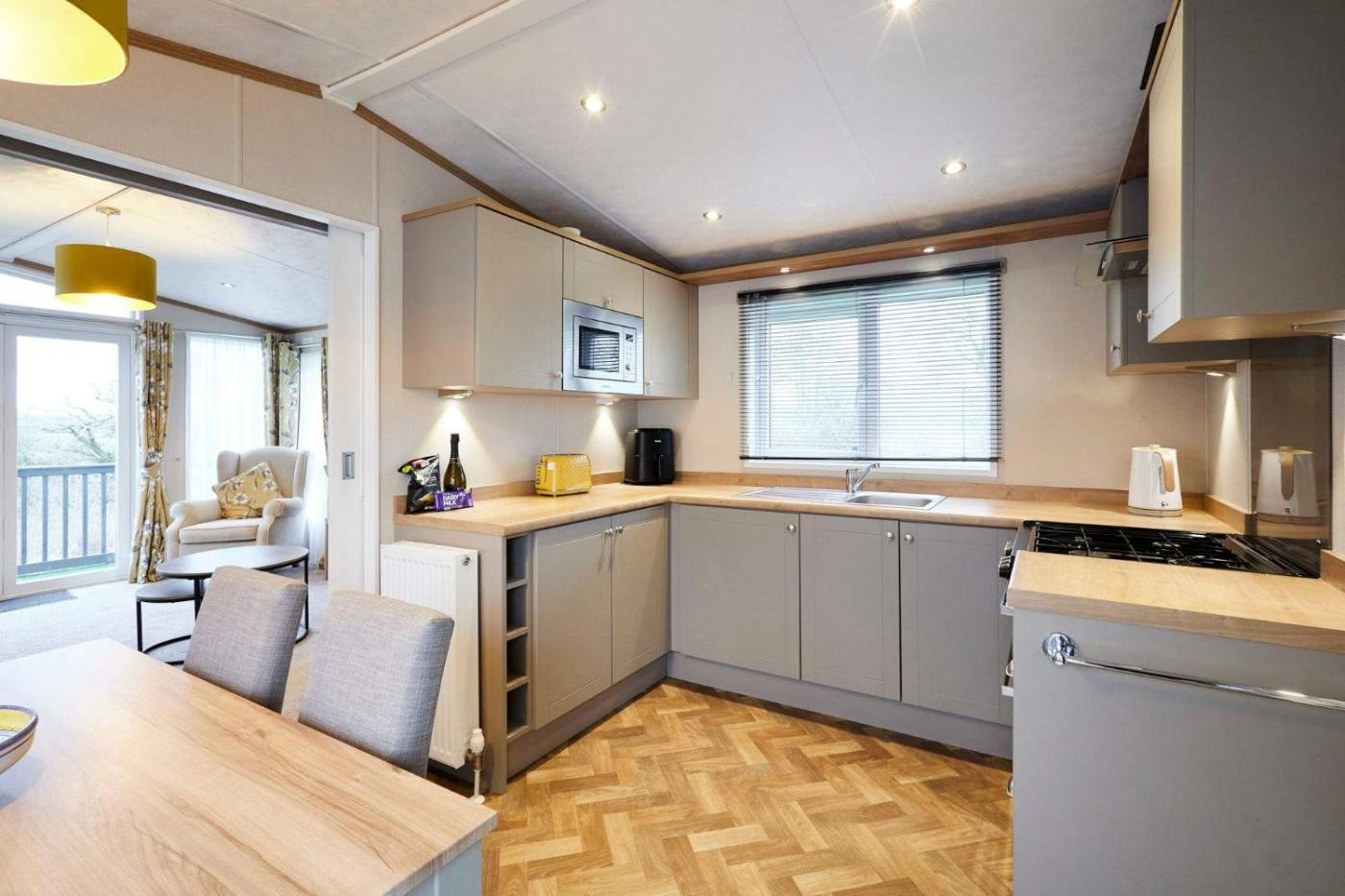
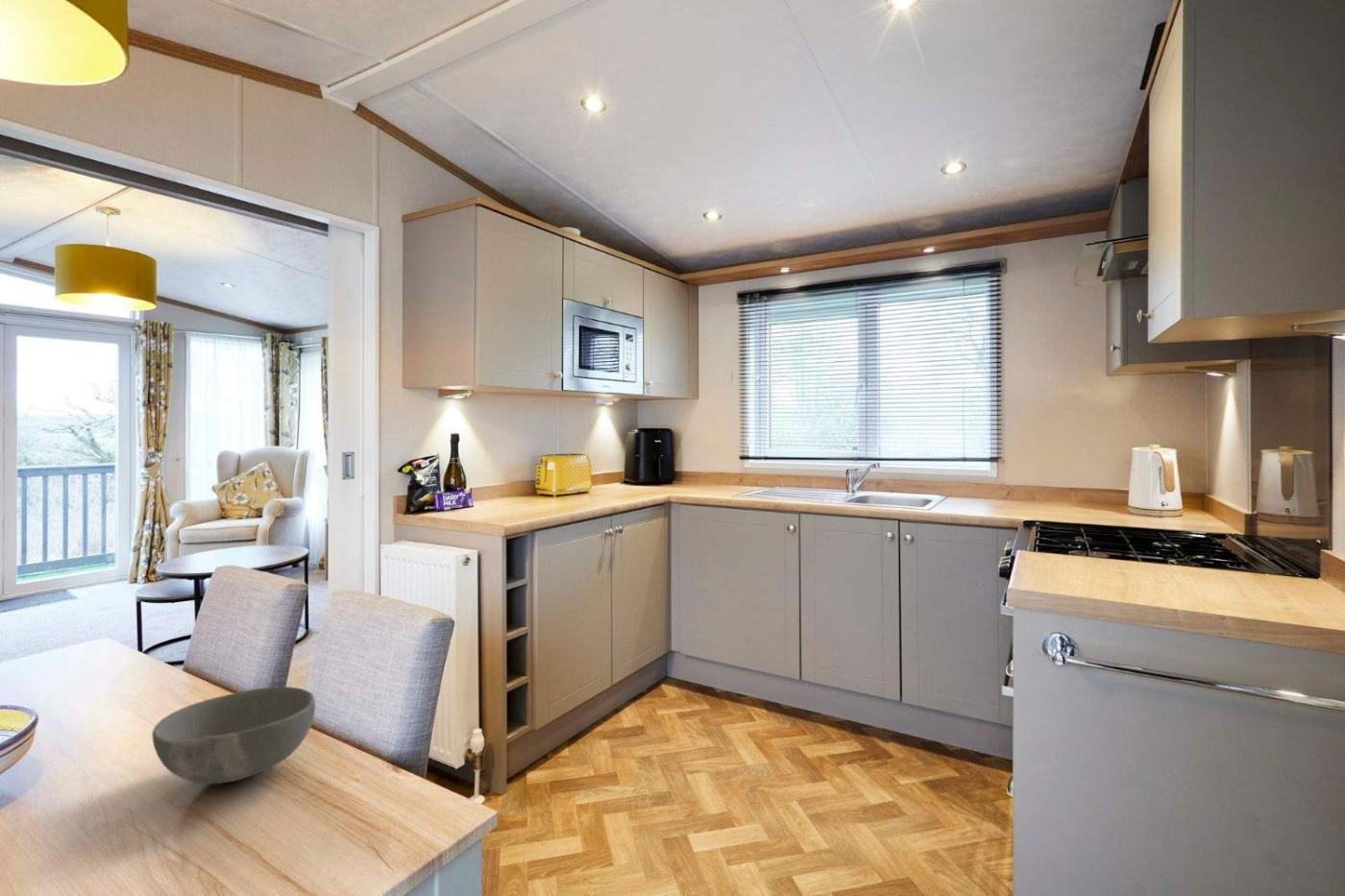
+ bowl [151,686,316,785]
